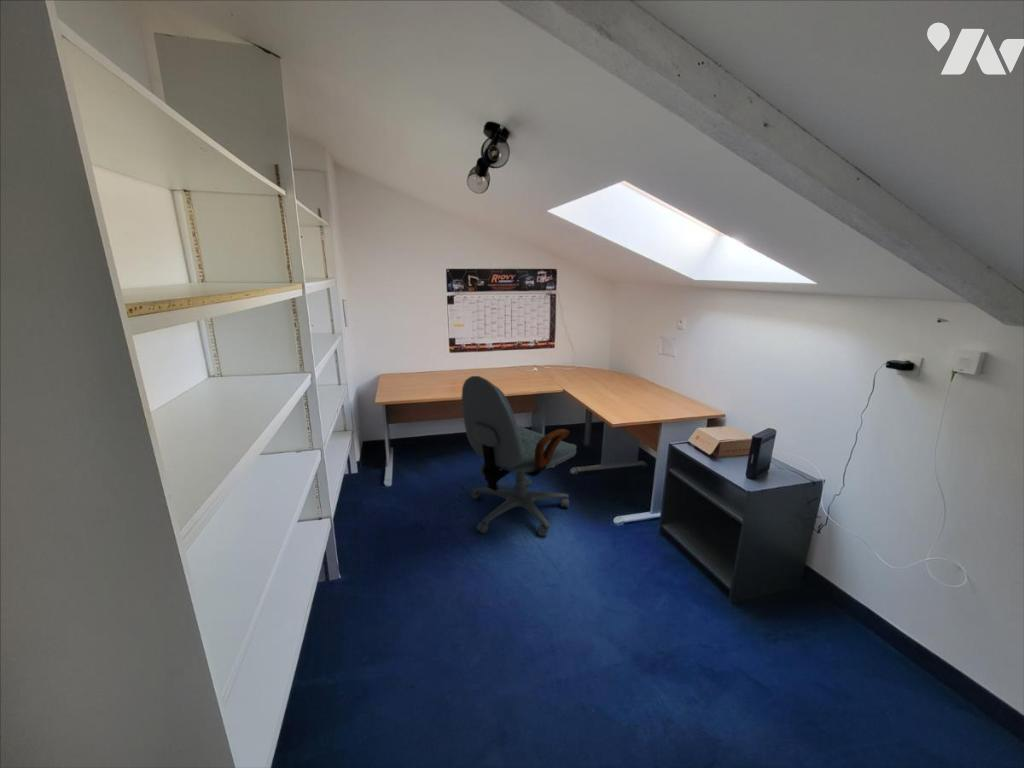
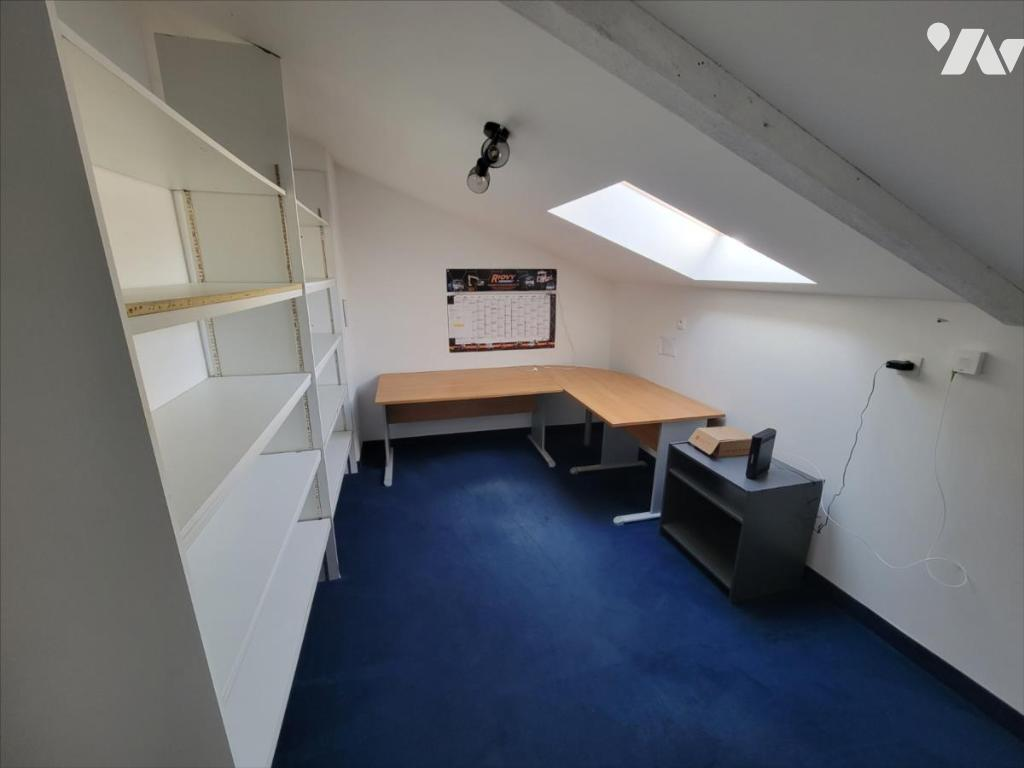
- office chair [461,375,578,537]
